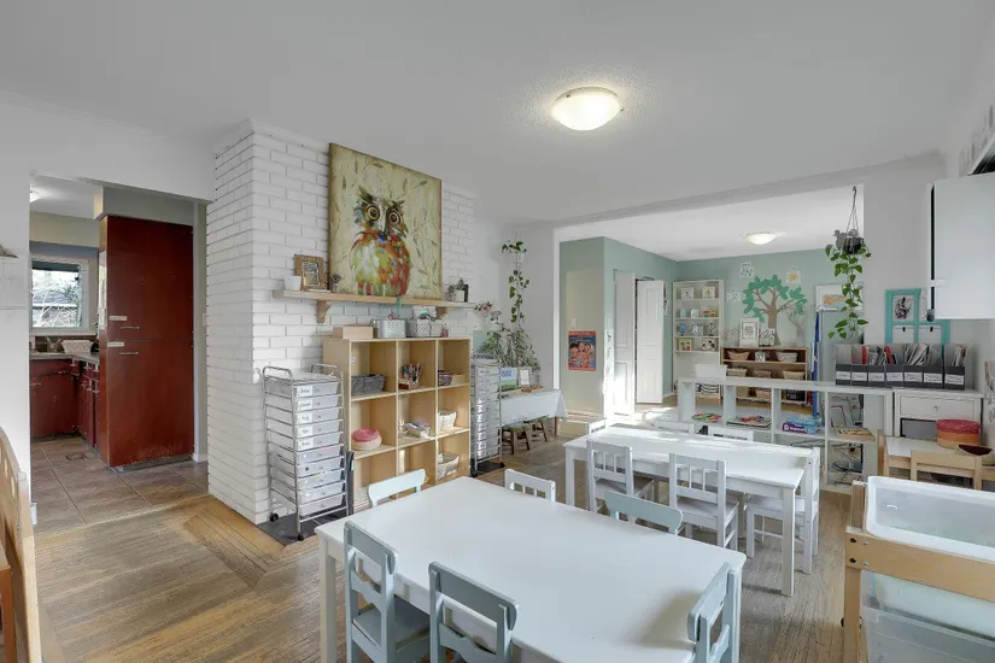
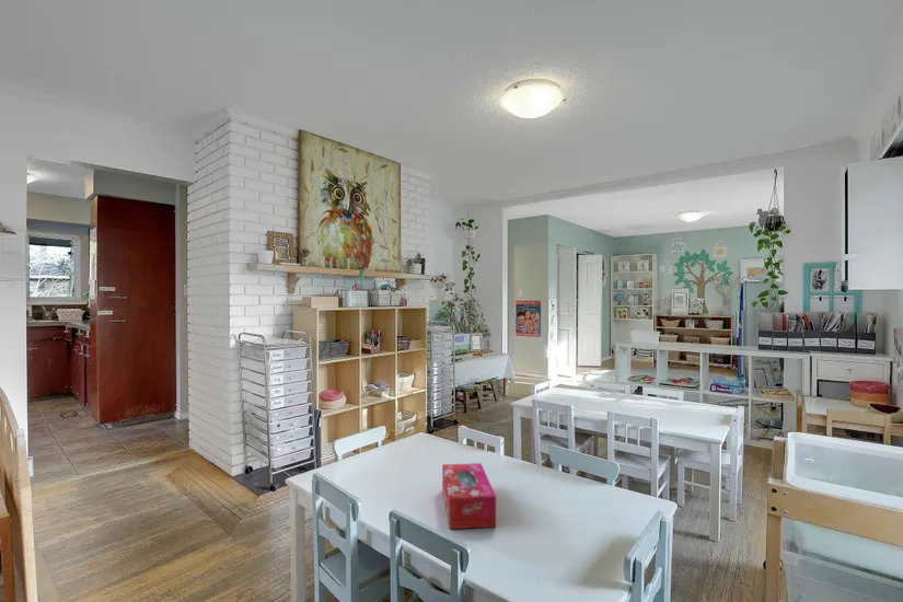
+ tissue box [441,462,497,530]
